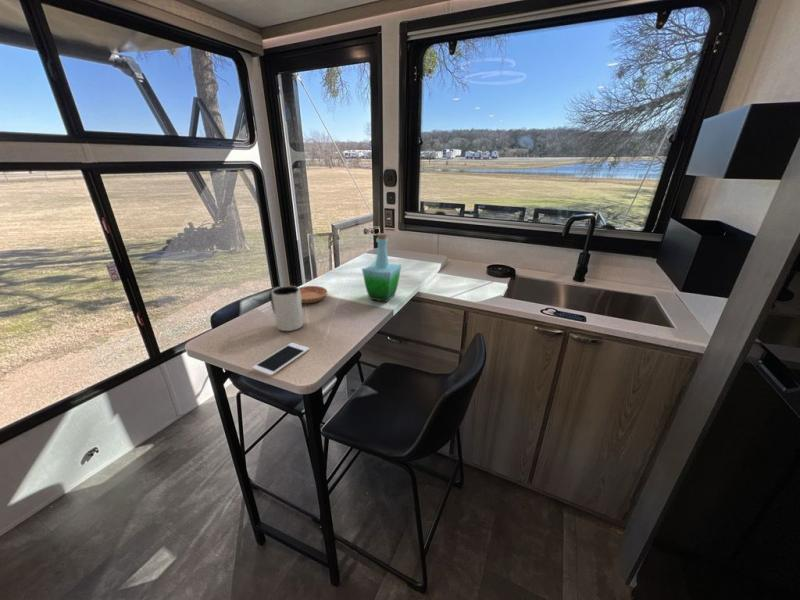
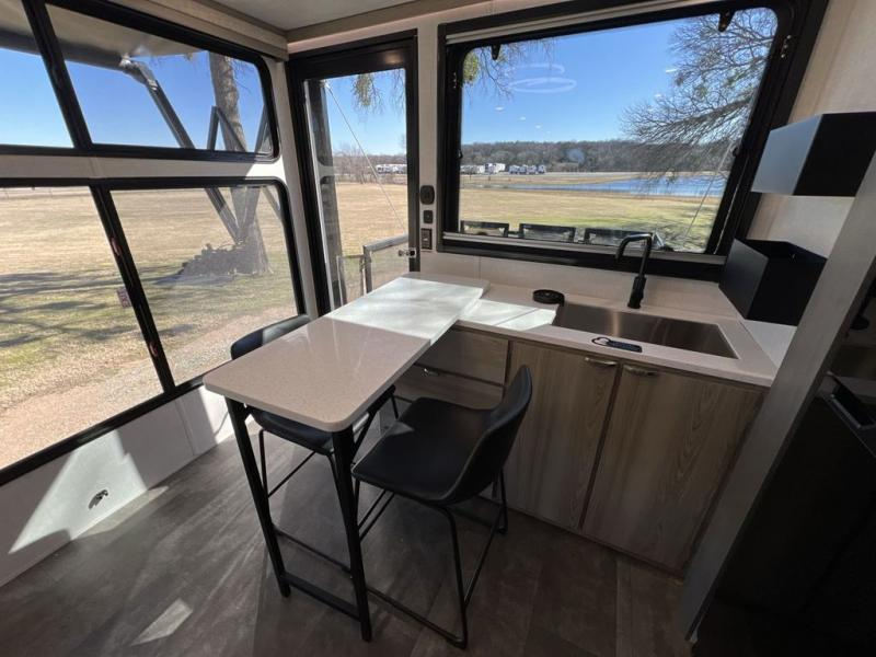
- pitcher [268,285,305,332]
- cell phone [251,342,310,377]
- bottle [361,232,402,303]
- saucer [298,285,328,304]
